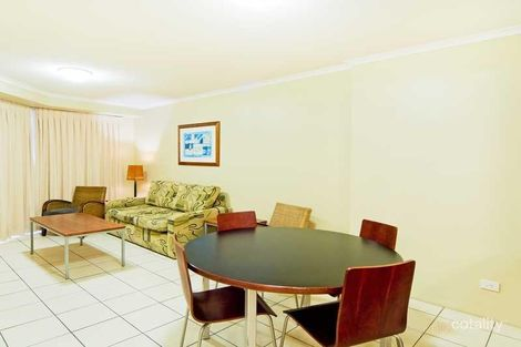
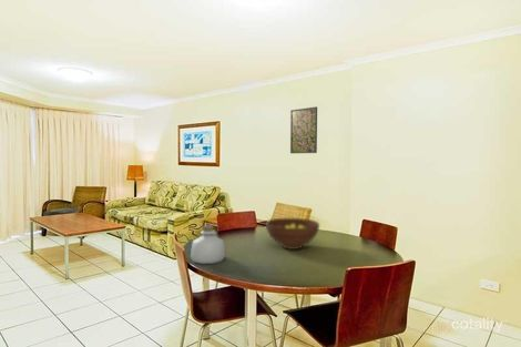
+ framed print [289,105,318,154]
+ bottle [190,224,227,265]
+ fruit bowl [265,217,320,251]
